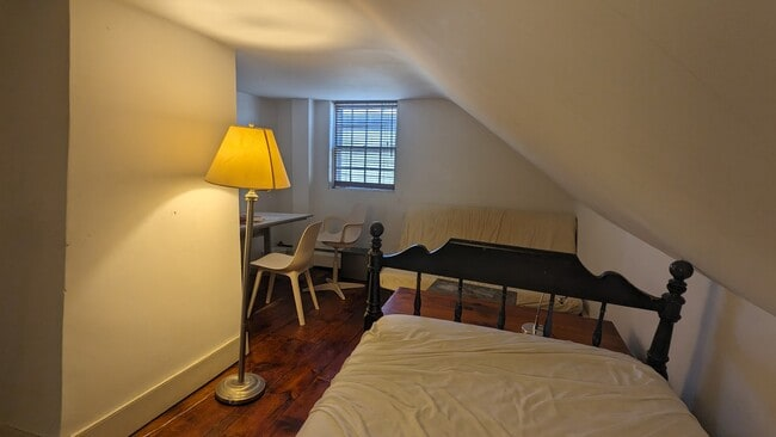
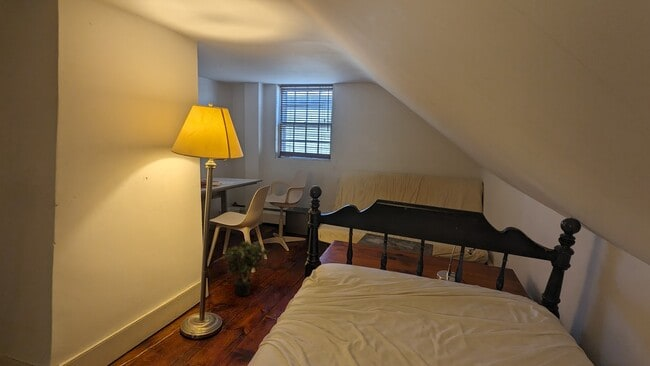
+ potted plant [222,239,269,297]
